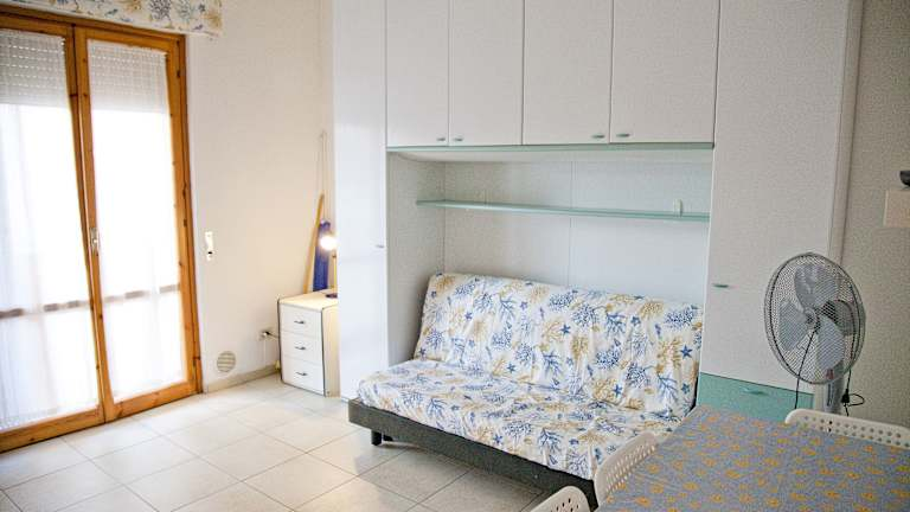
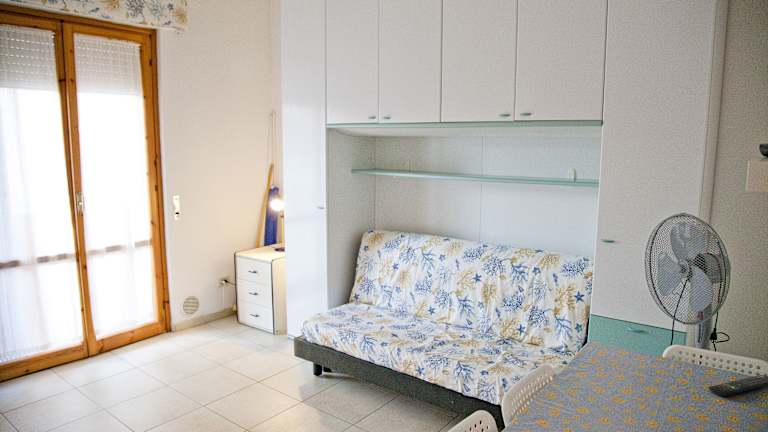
+ remote control [708,374,768,397]
